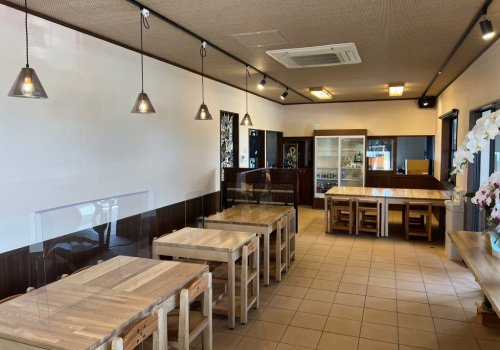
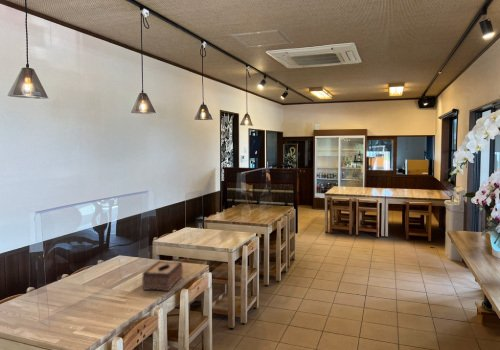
+ tissue box [141,260,184,292]
